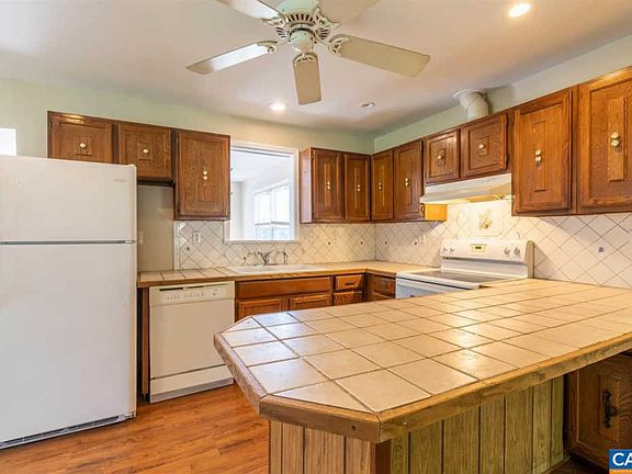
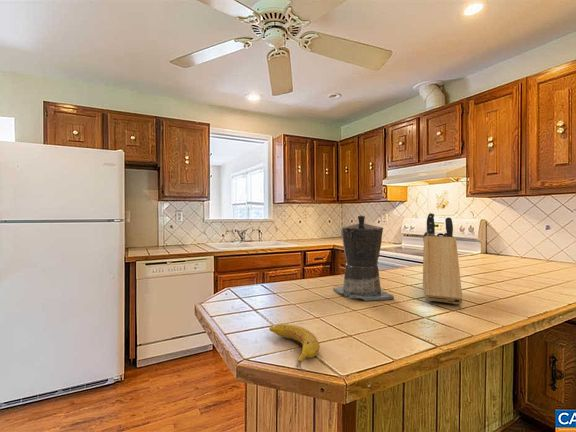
+ coffee maker [332,214,395,302]
+ knife block [422,212,463,305]
+ fruit [268,323,321,372]
